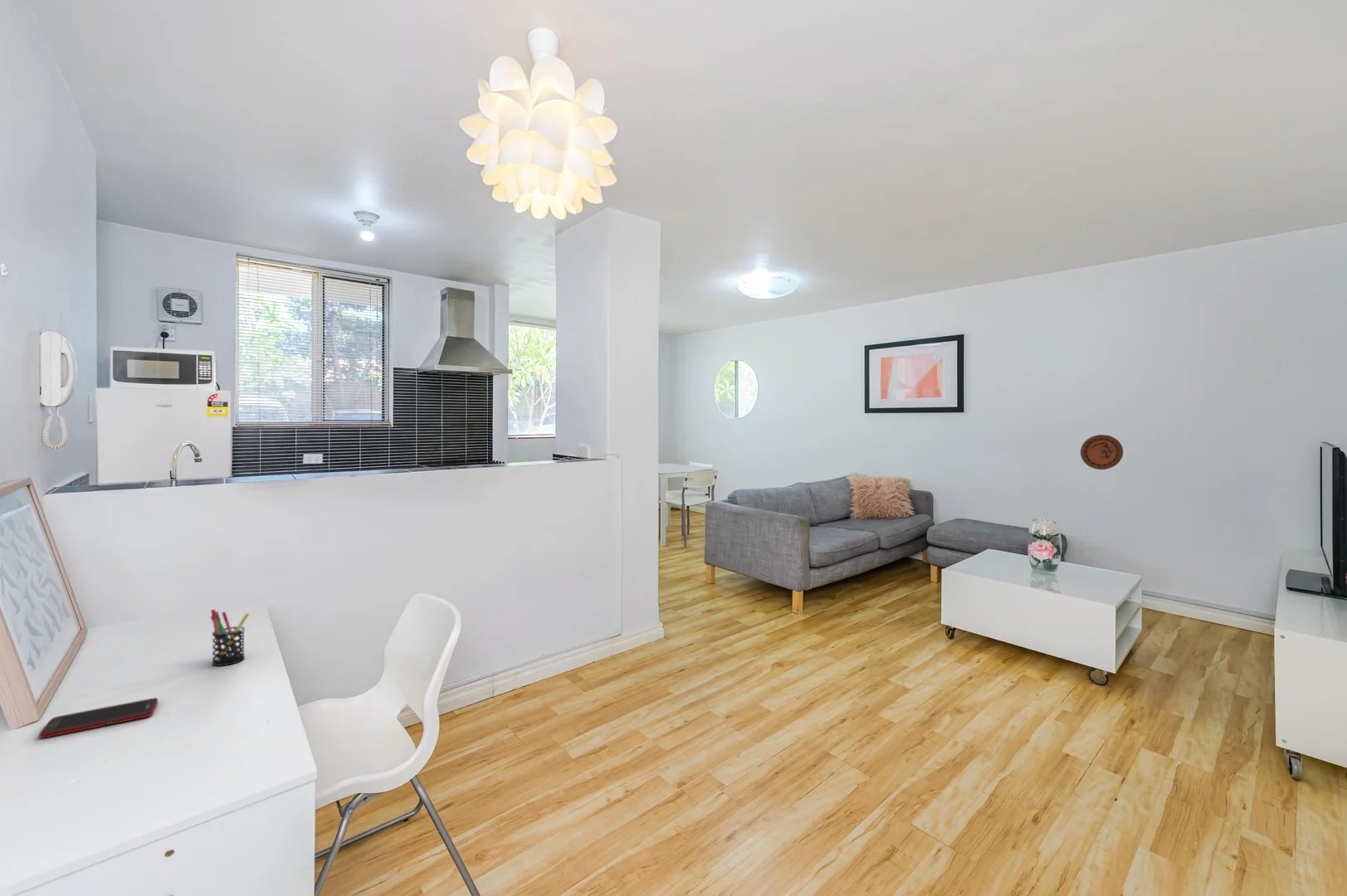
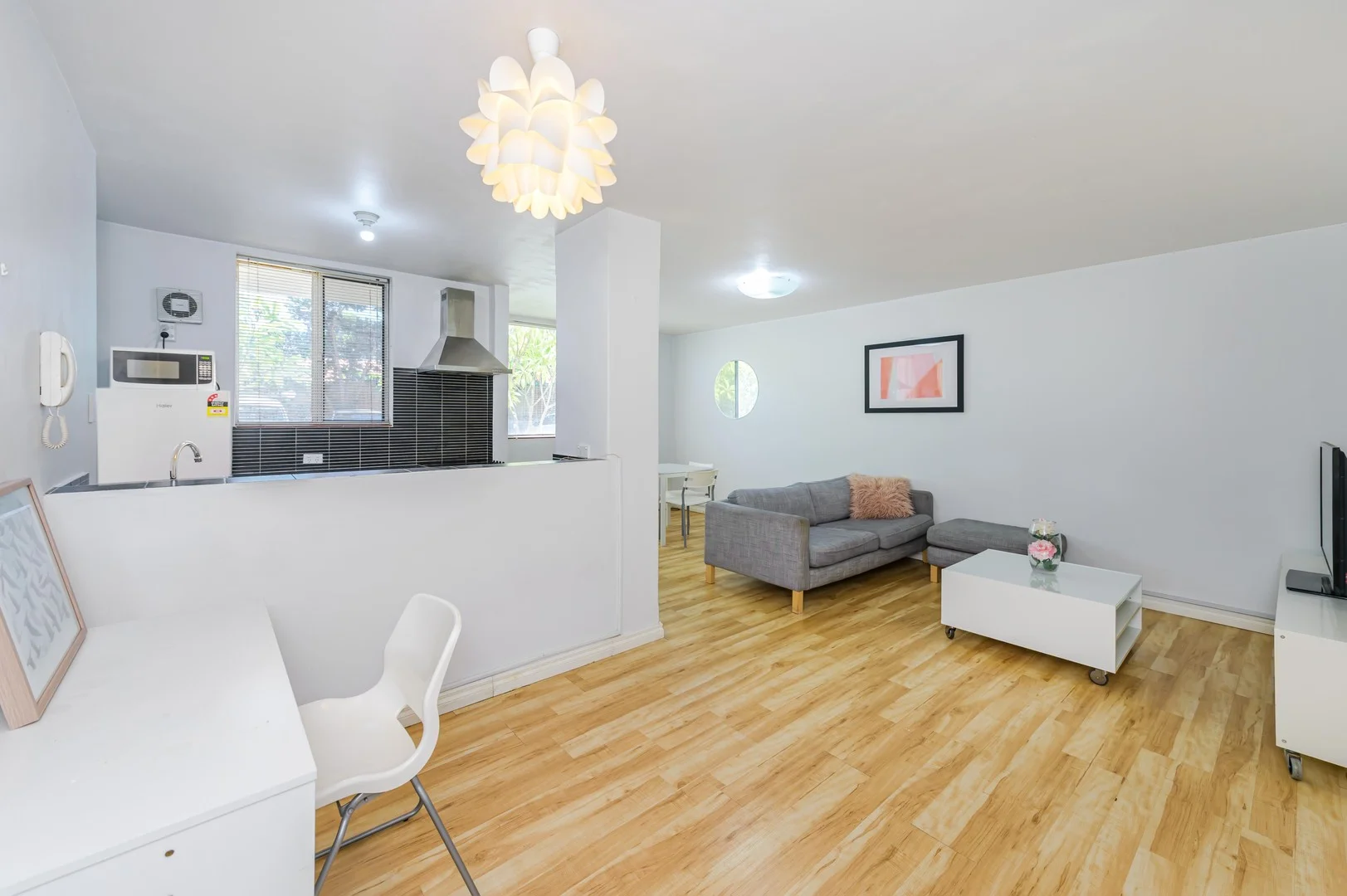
- cell phone [38,697,159,739]
- decorative plate [1080,434,1124,470]
- pen holder [209,608,251,667]
